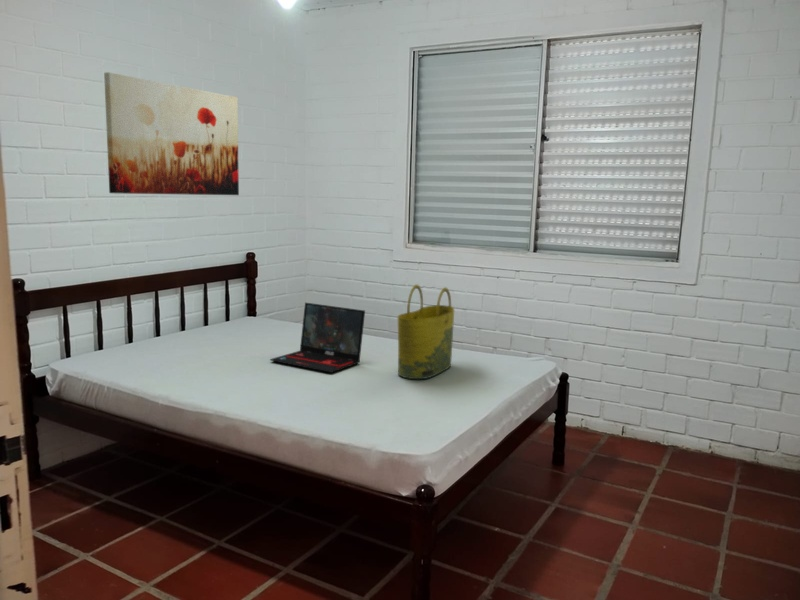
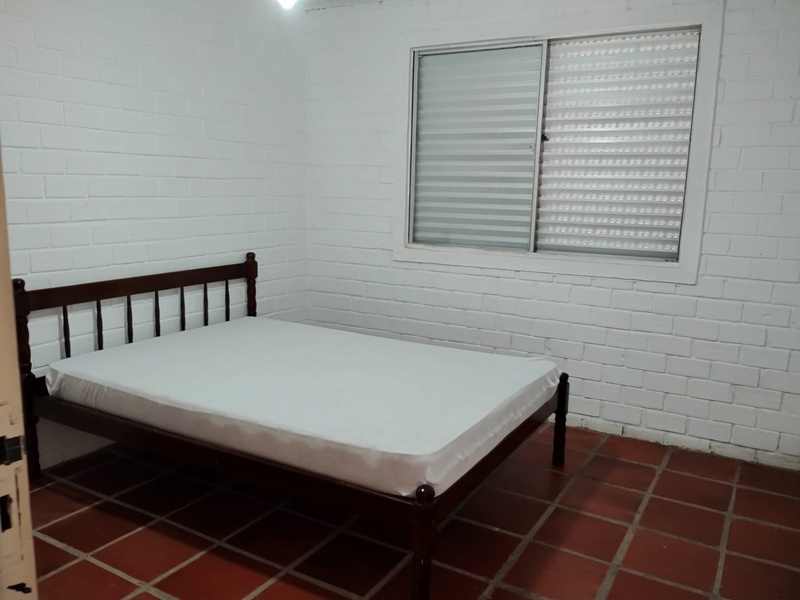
- tote bag [397,283,455,380]
- laptop [269,302,366,374]
- wall art [103,71,240,196]
